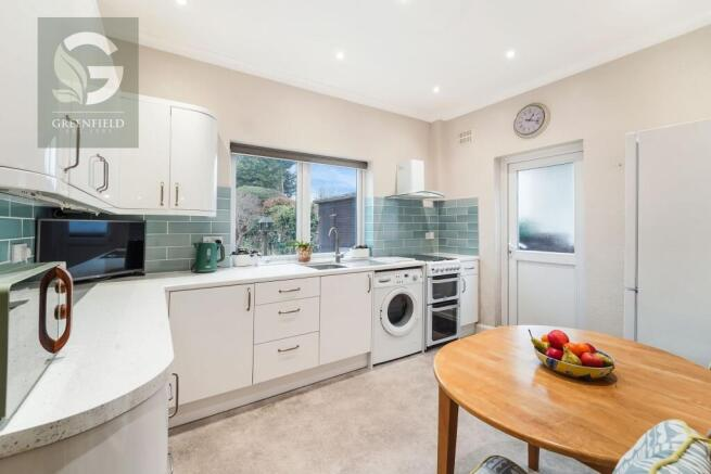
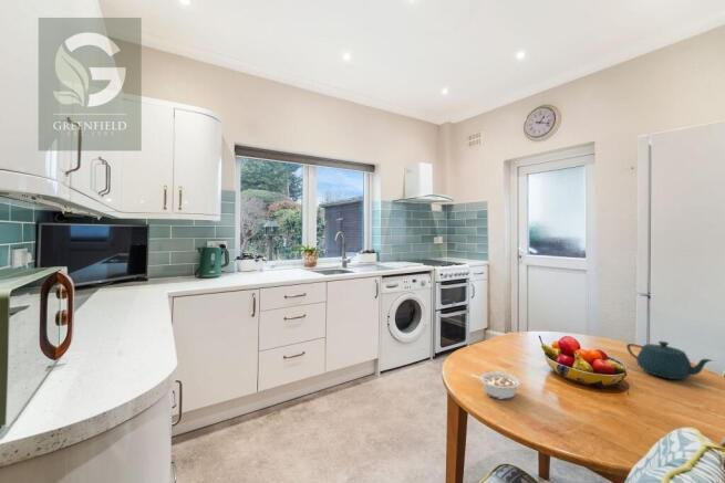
+ legume [470,370,521,400]
+ teapot [625,340,714,380]
